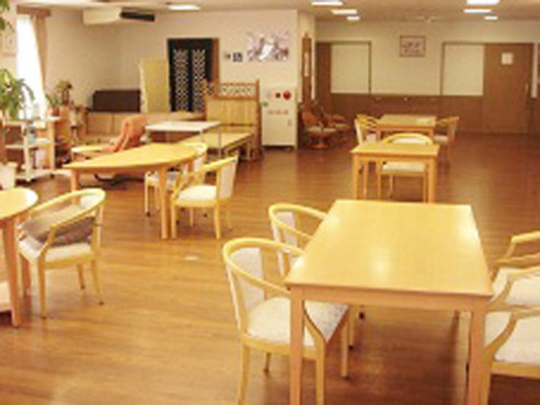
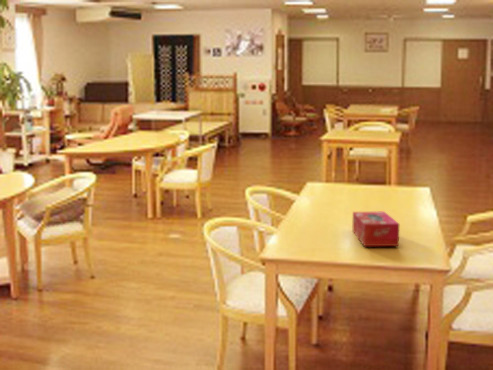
+ tissue box [351,210,400,247]
